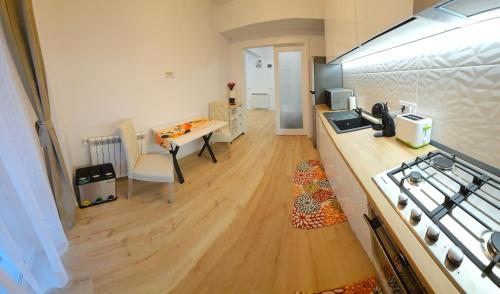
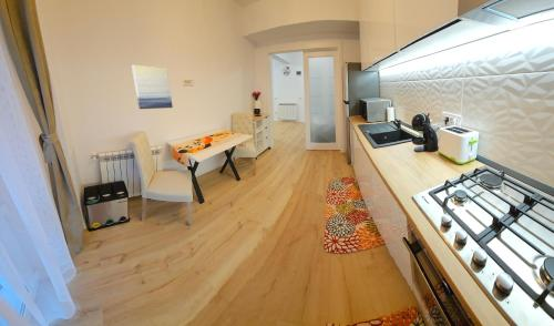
+ wall art [131,64,174,110]
